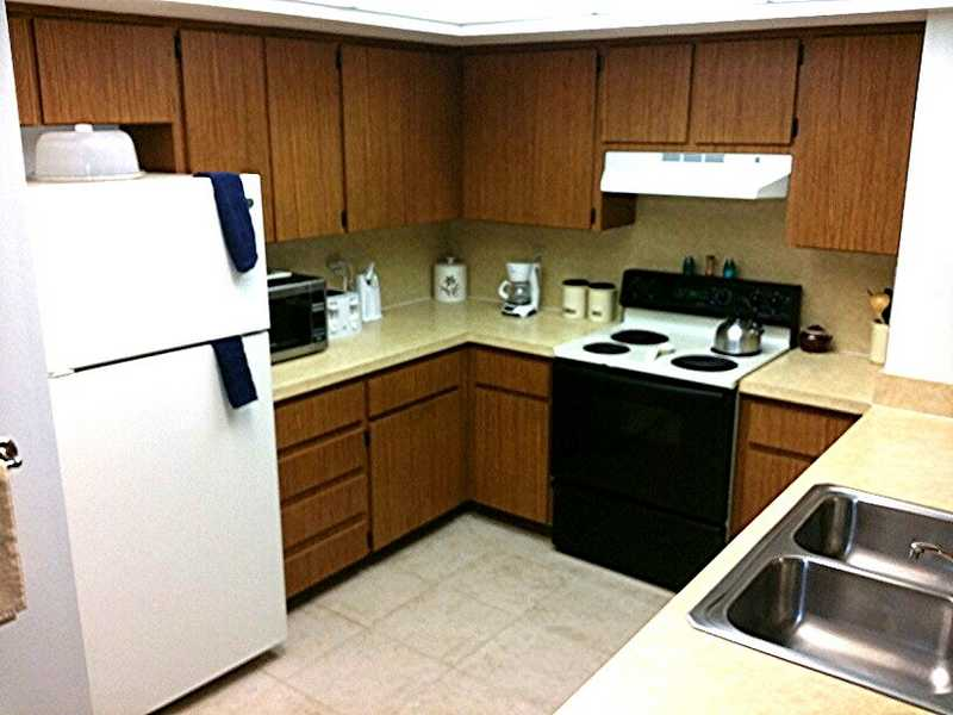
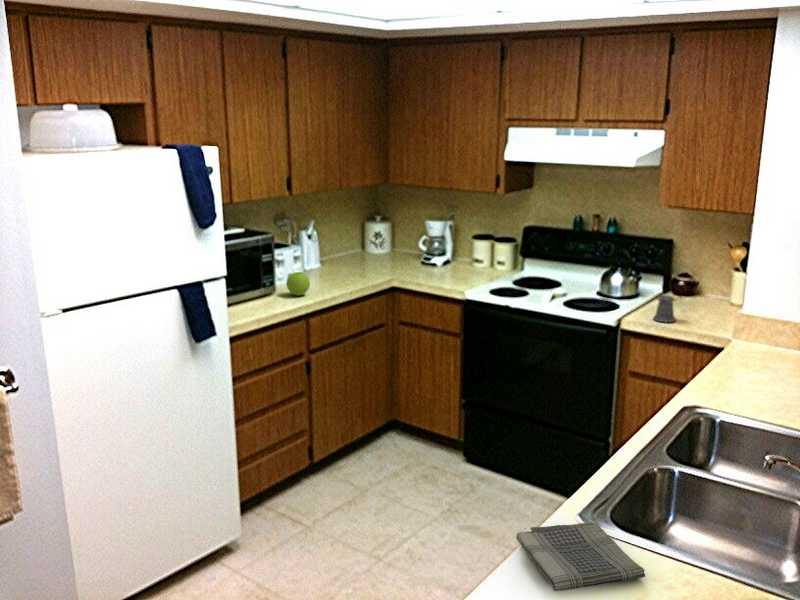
+ pepper shaker [652,294,684,323]
+ dish towel [515,521,646,592]
+ apple [285,271,311,297]
